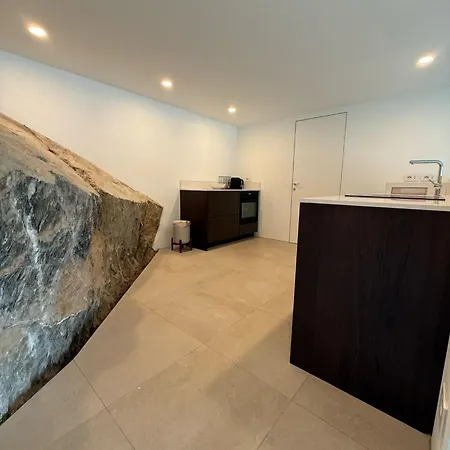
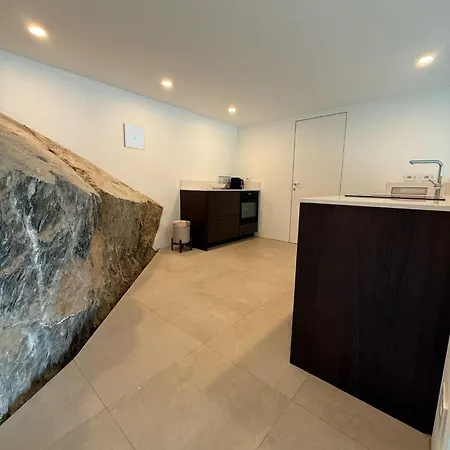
+ wall art [122,122,145,151]
